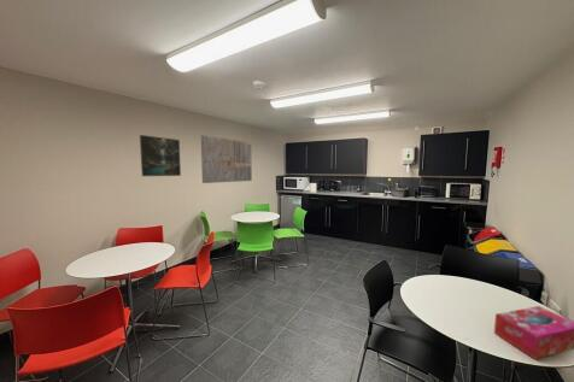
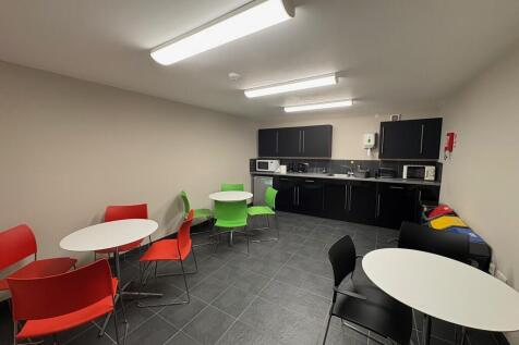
- tissue box [493,305,574,360]
- wall art [200,134,253,184]
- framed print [139,134,182,177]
